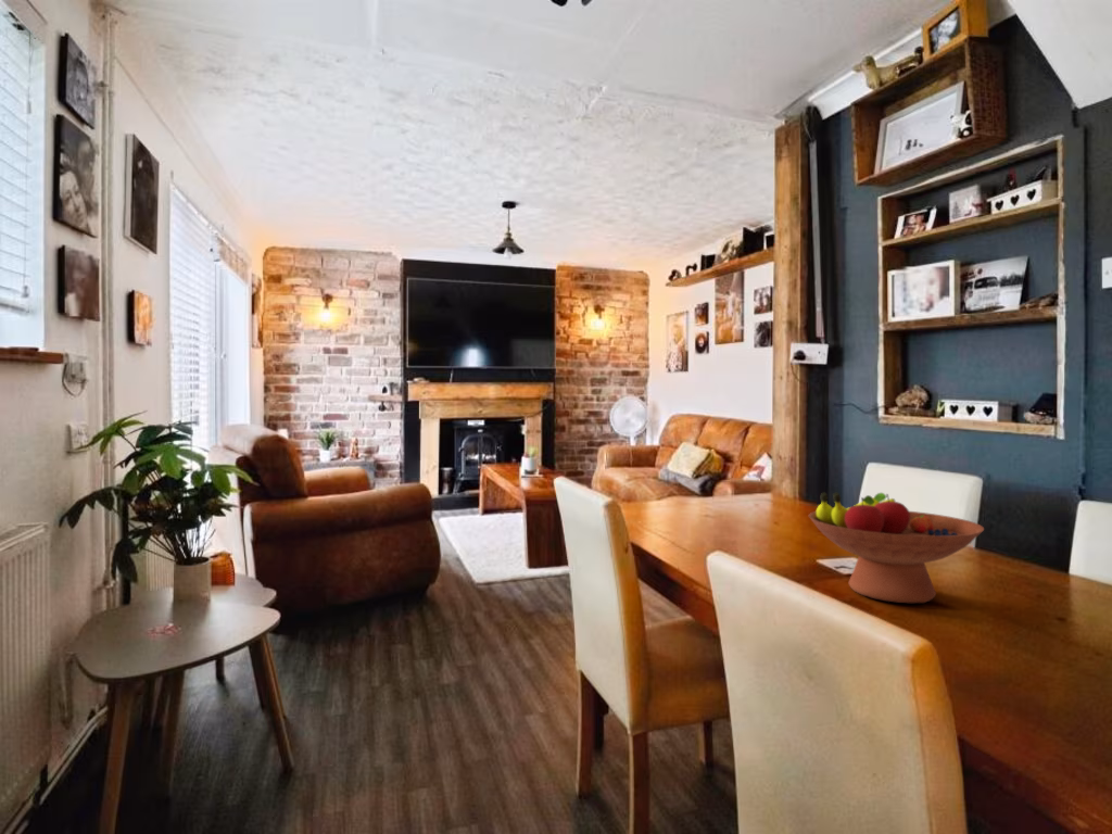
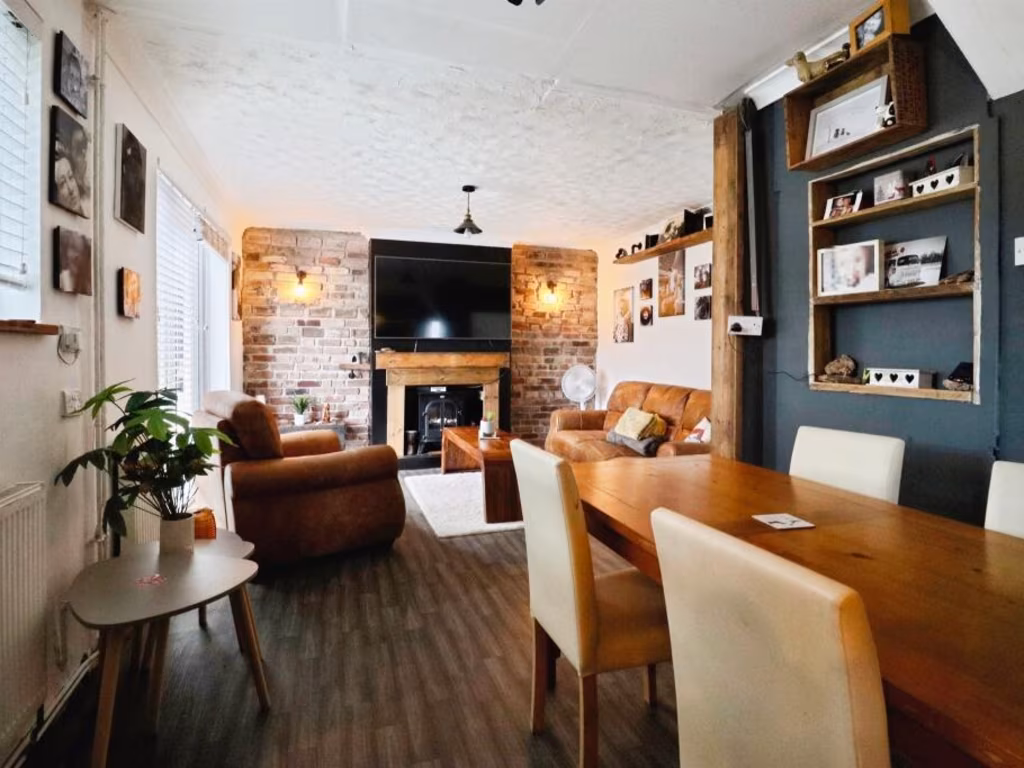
- fruit bowl [808,491,985,604]
